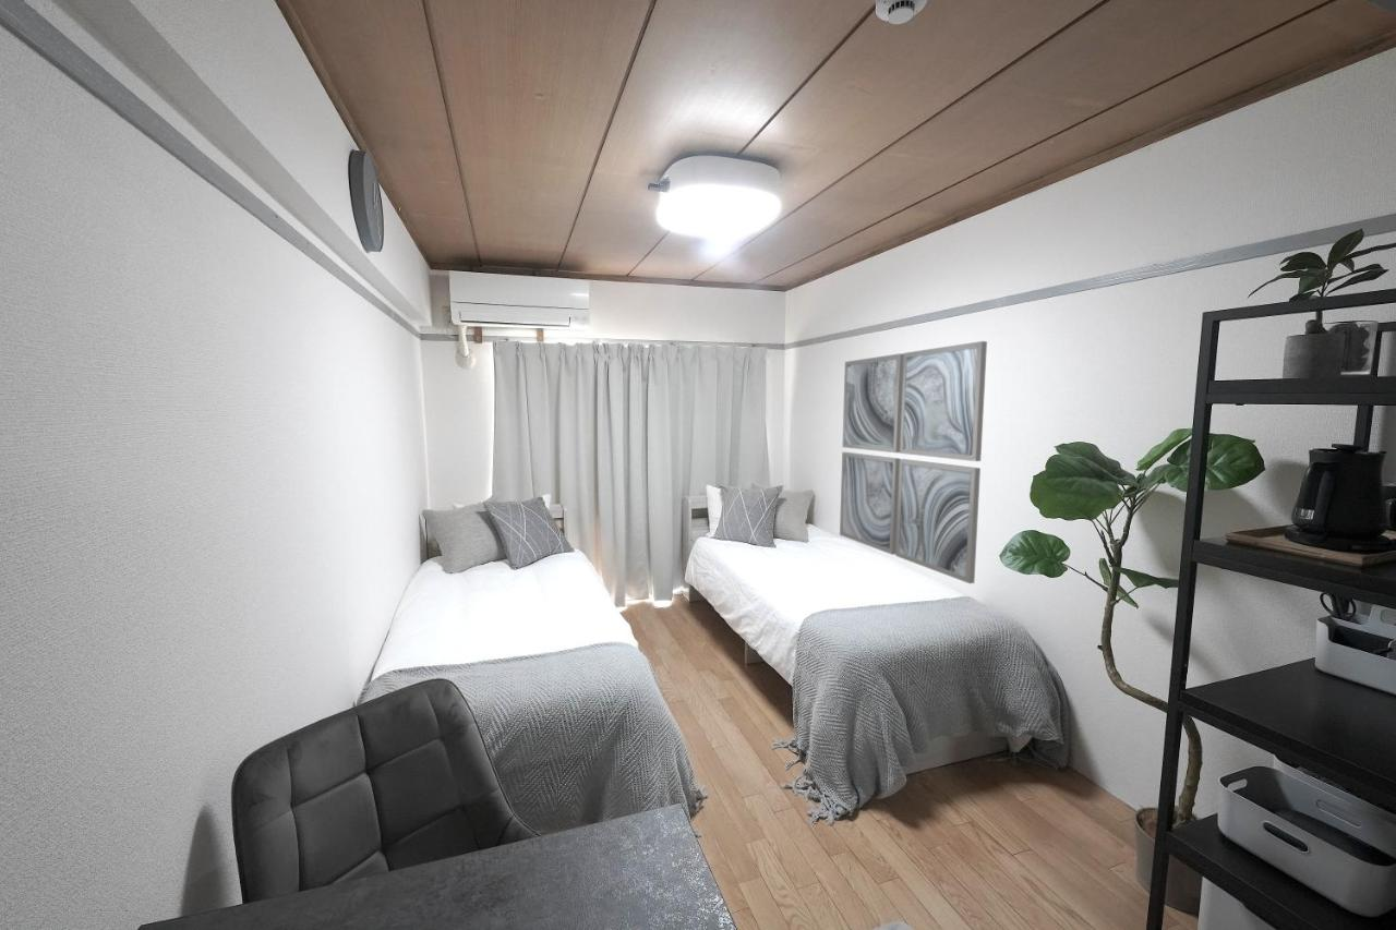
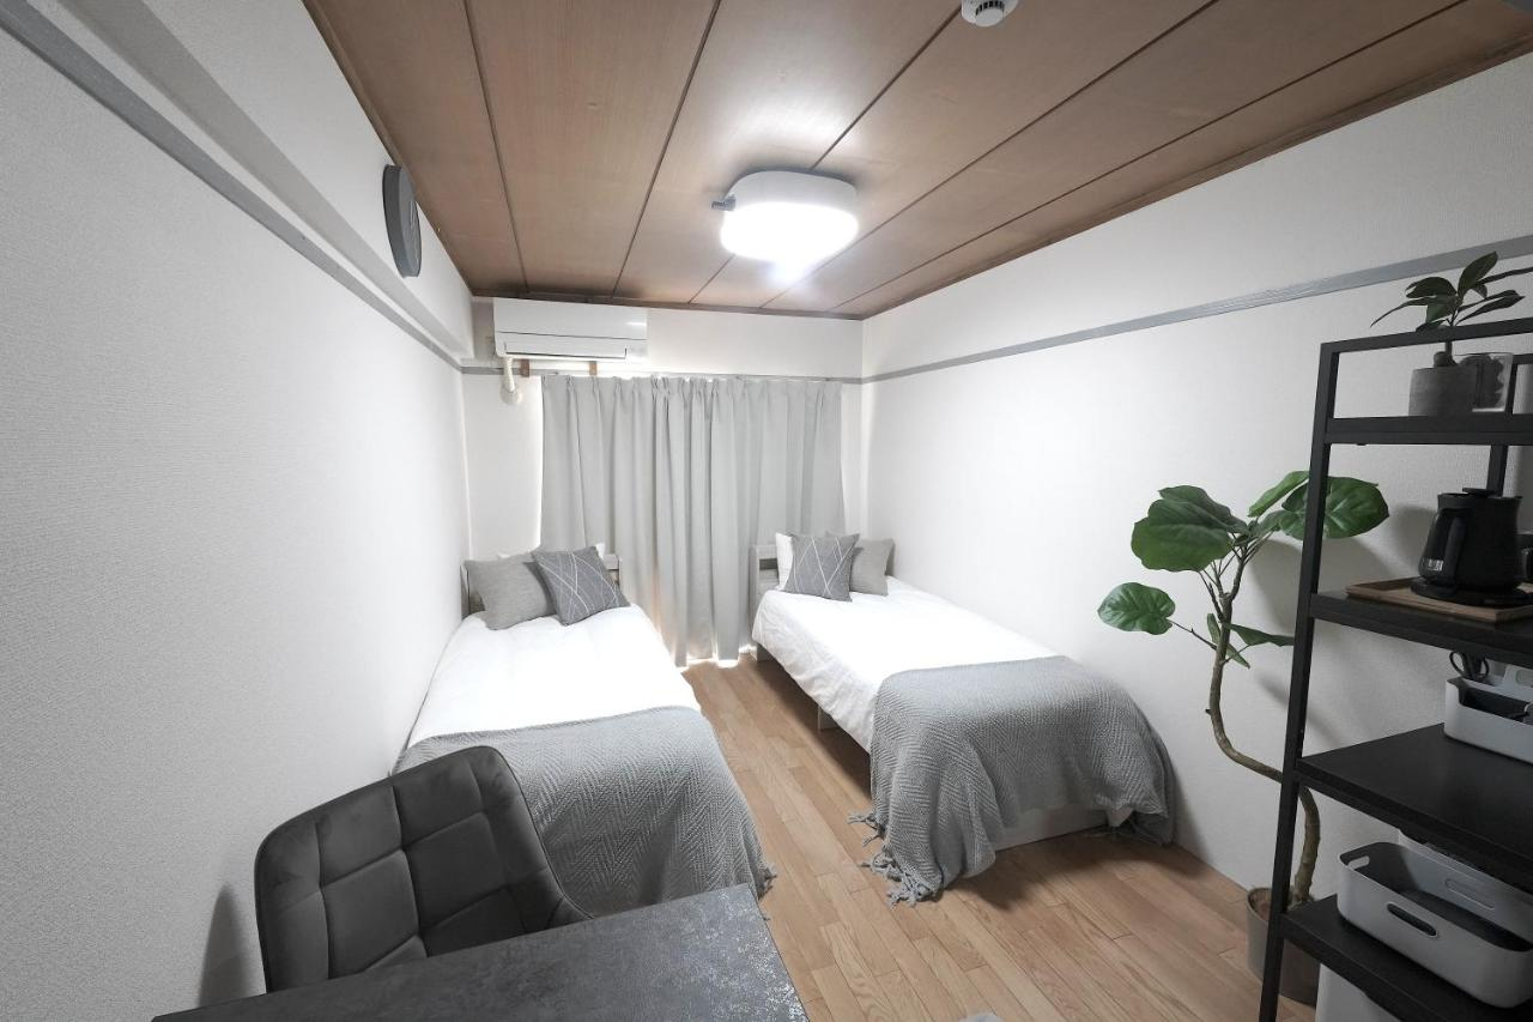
- wall art [839,340,988,584]
